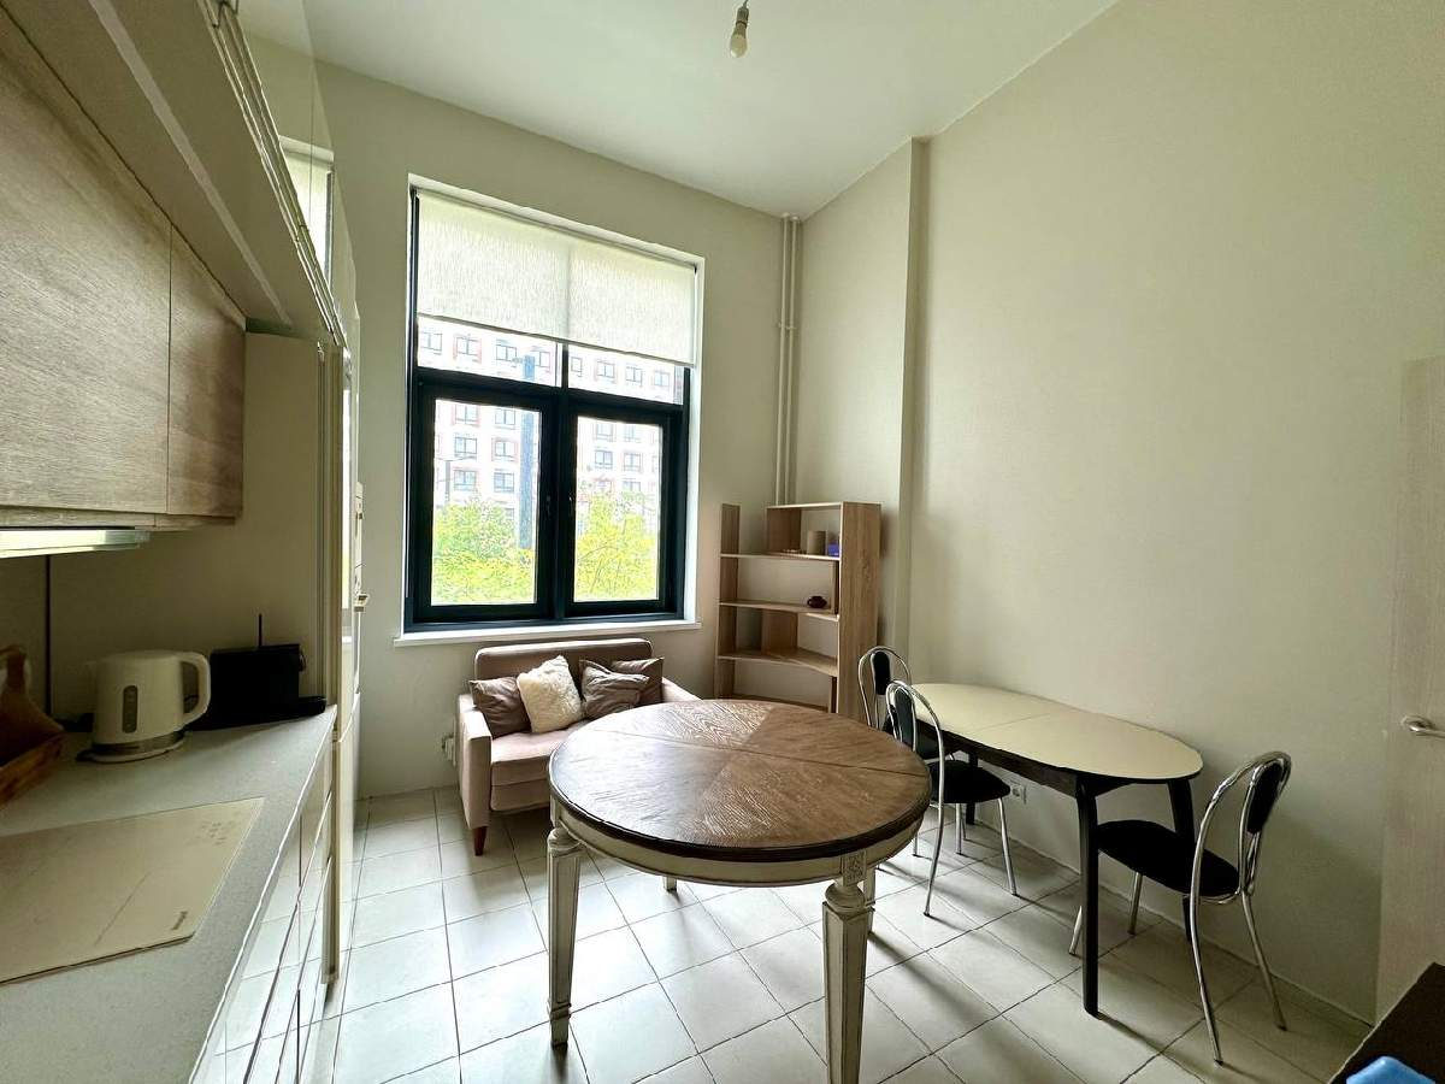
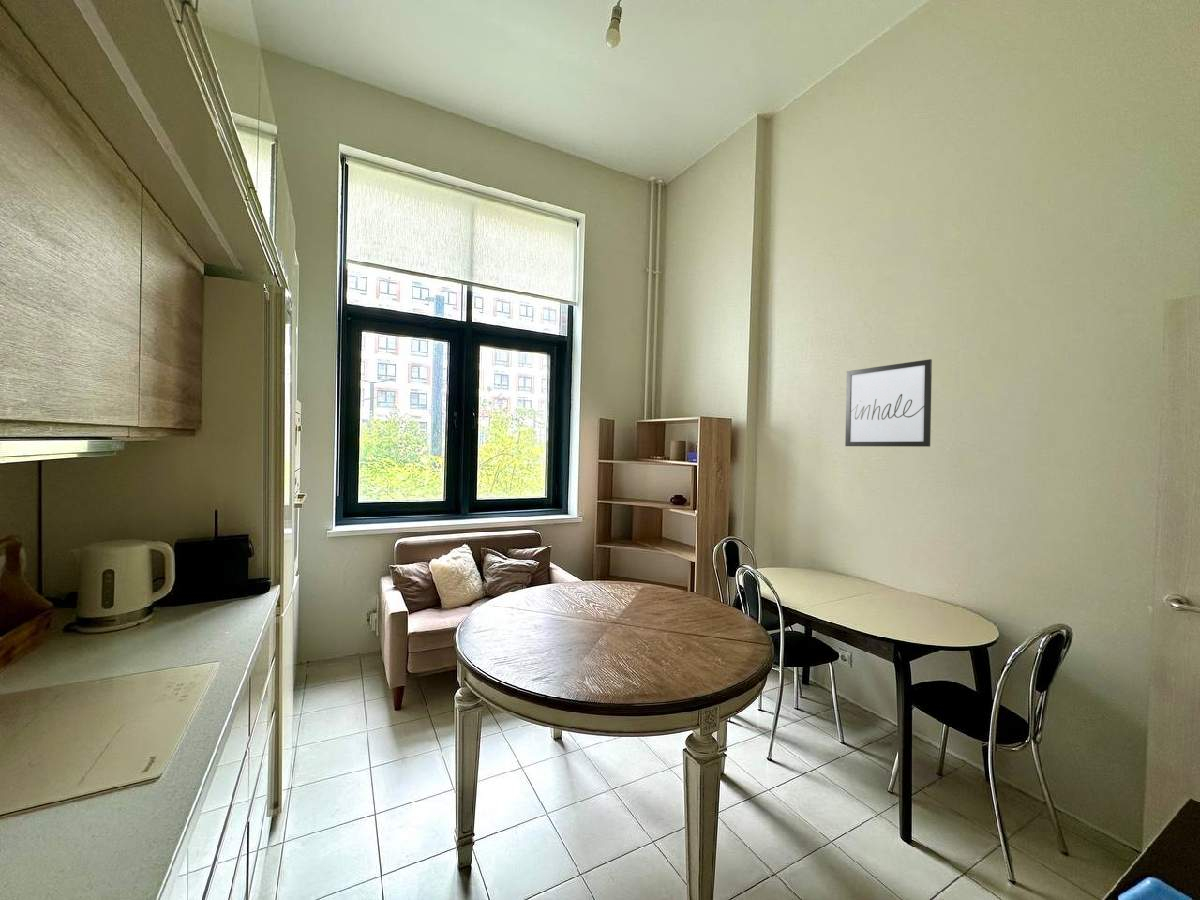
+ wall art [844,358,933,448]
